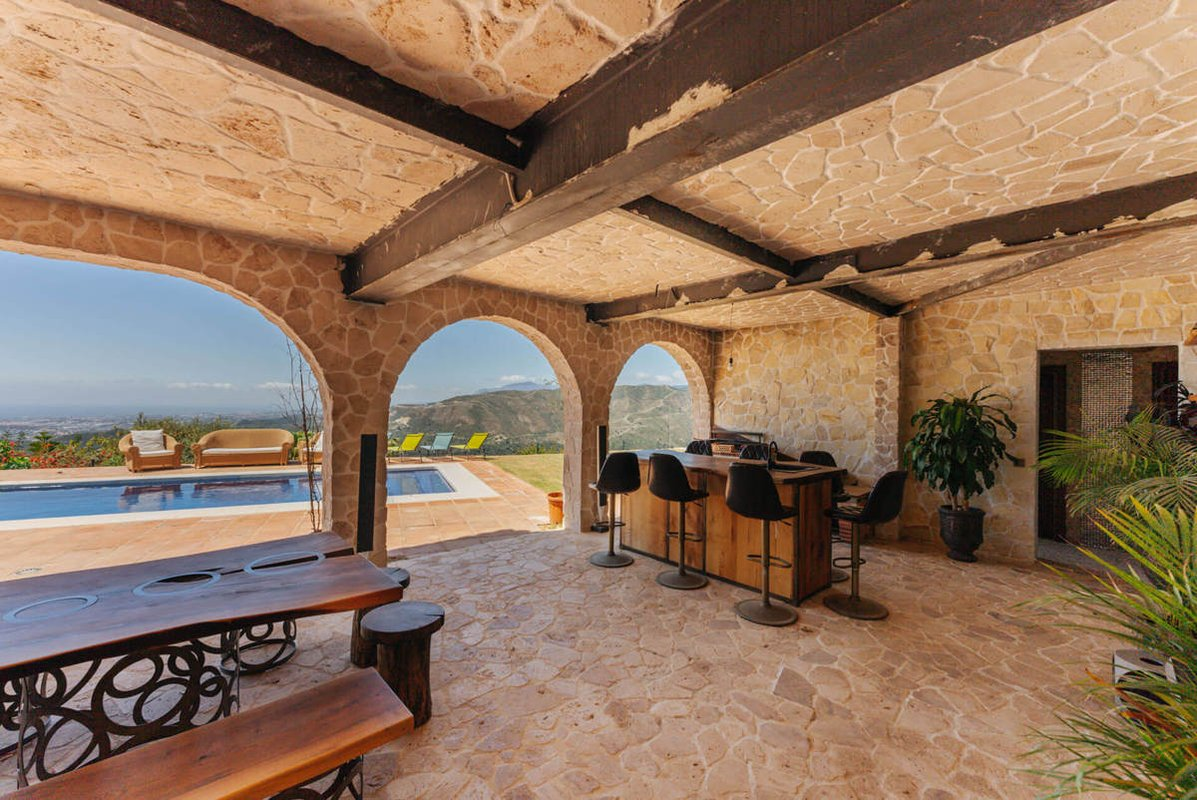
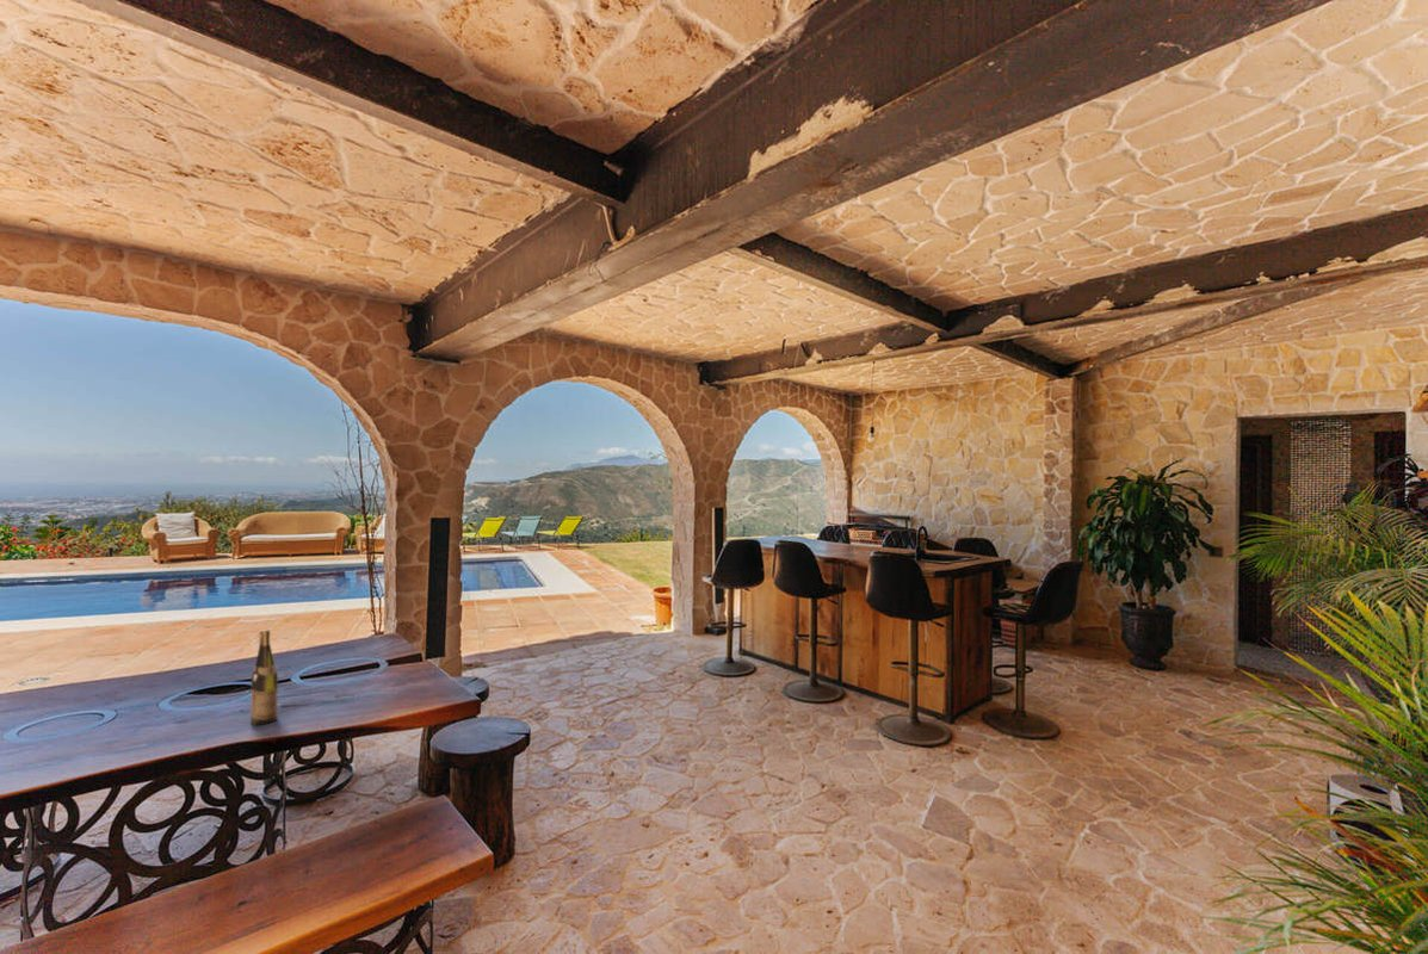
+ wine bottle [249,628,279,726]
